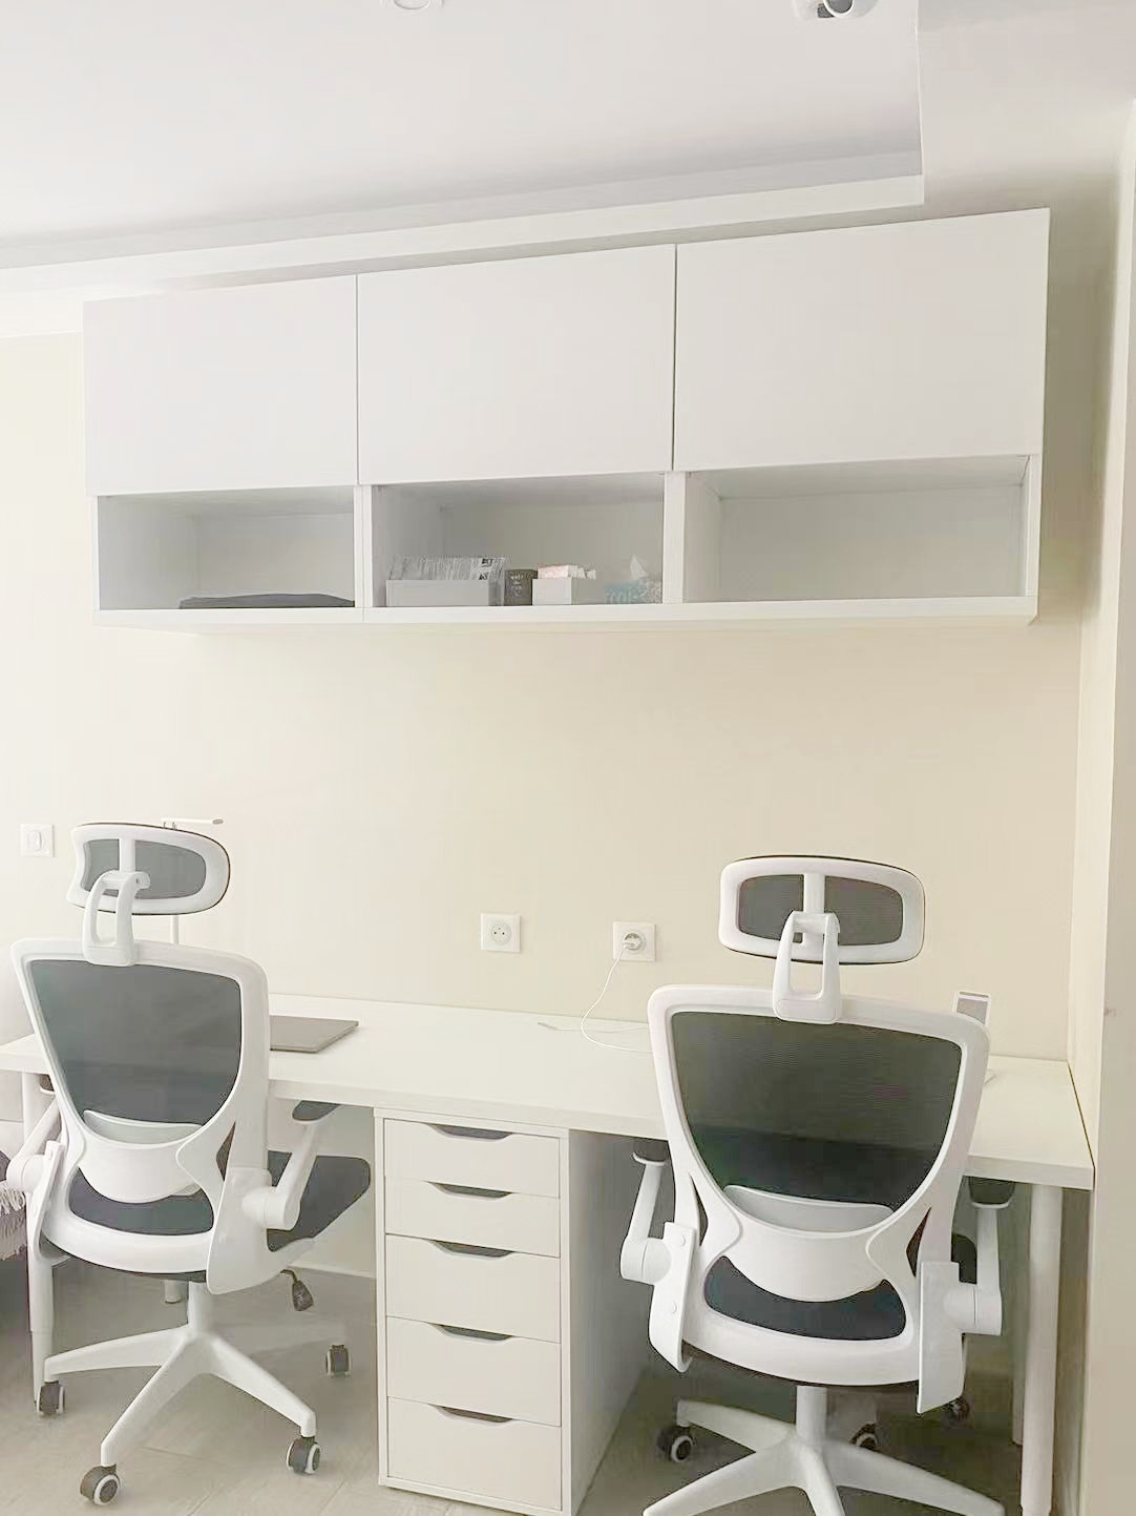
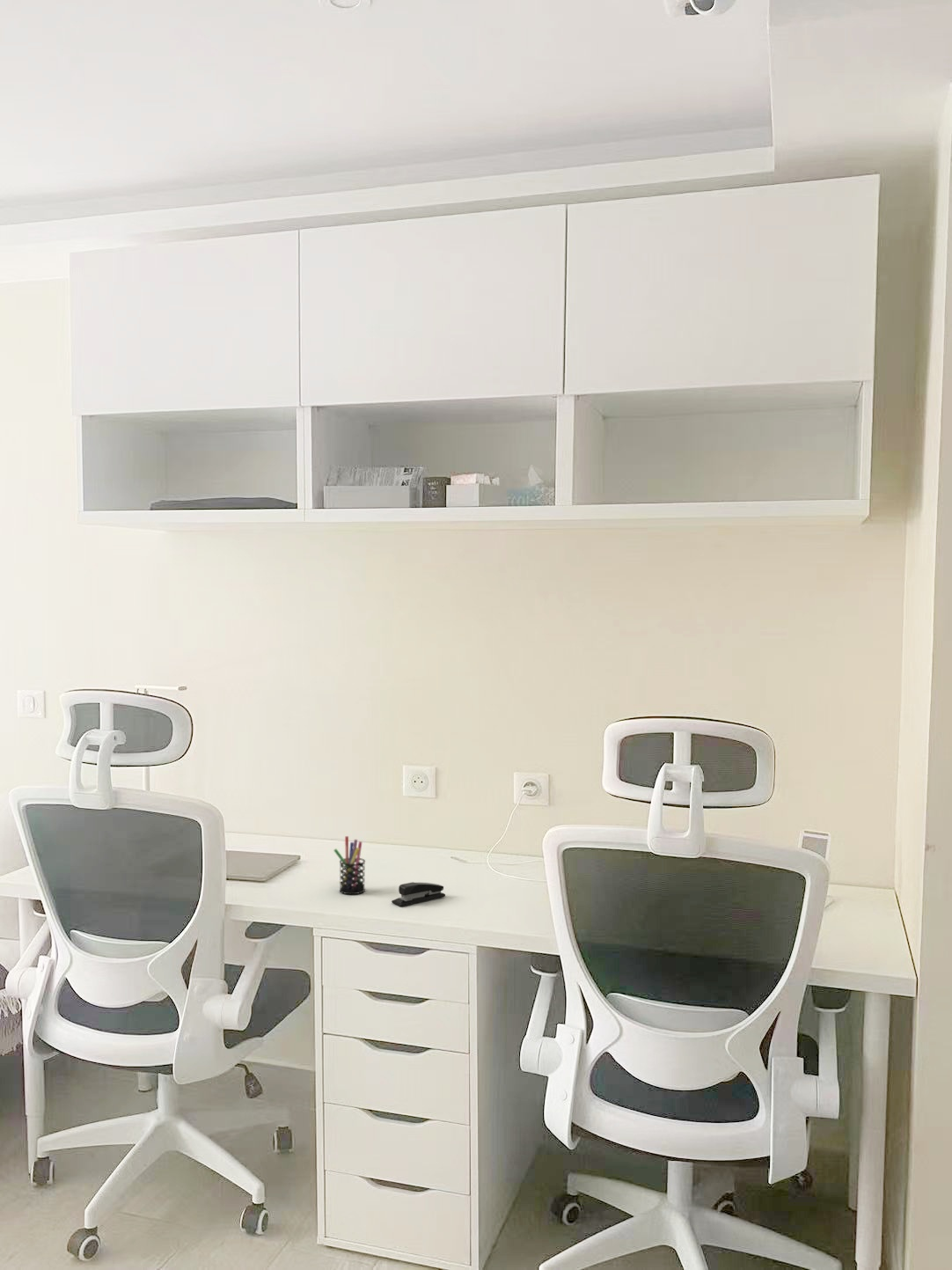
+ pen holder [333,835,366,895]
+ stapler [391,881,446,907]
